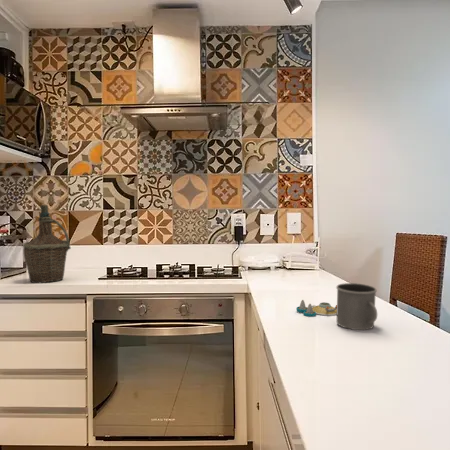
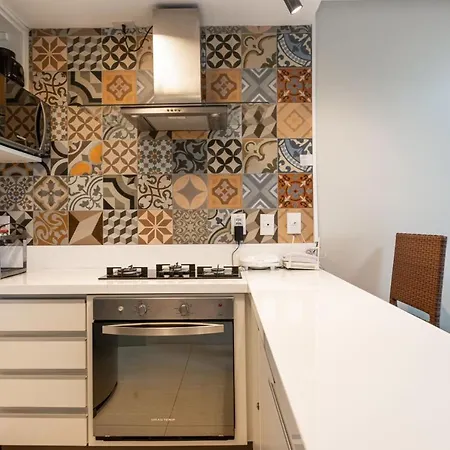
- bottle [22,204,72,284]
- mug [335,282,378,331]
- salt and pepper shaker set [295,299,337,318]
